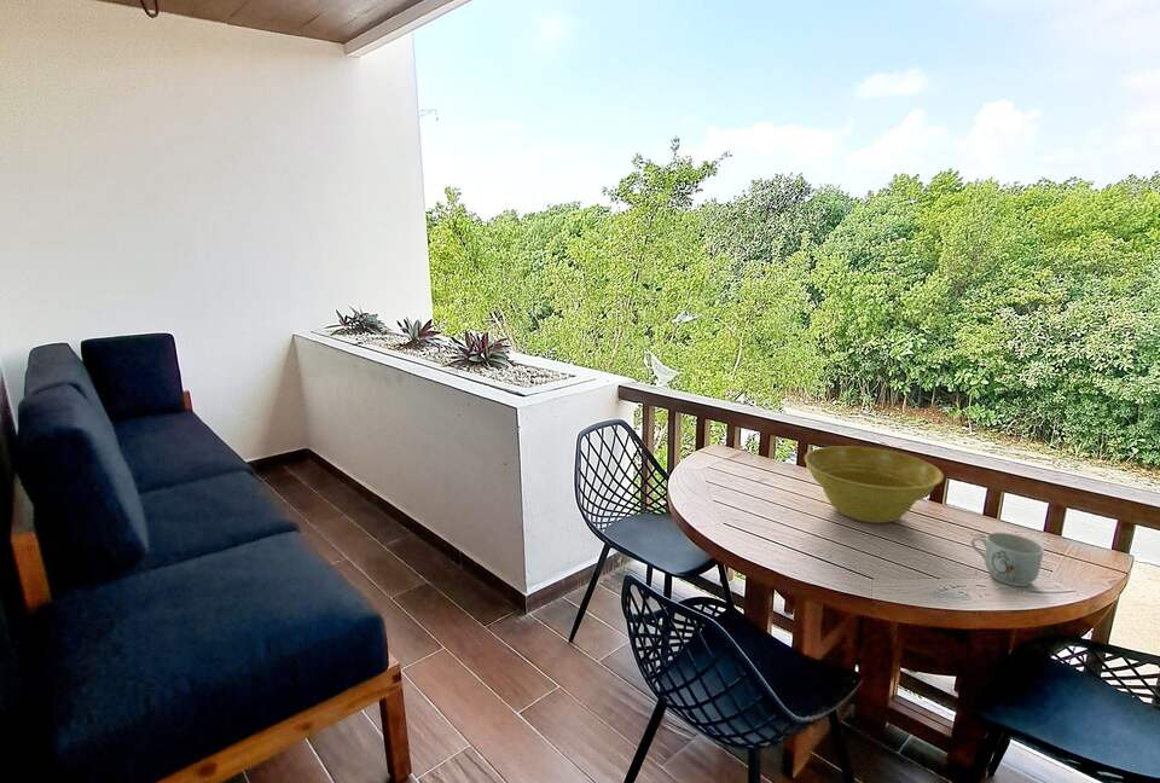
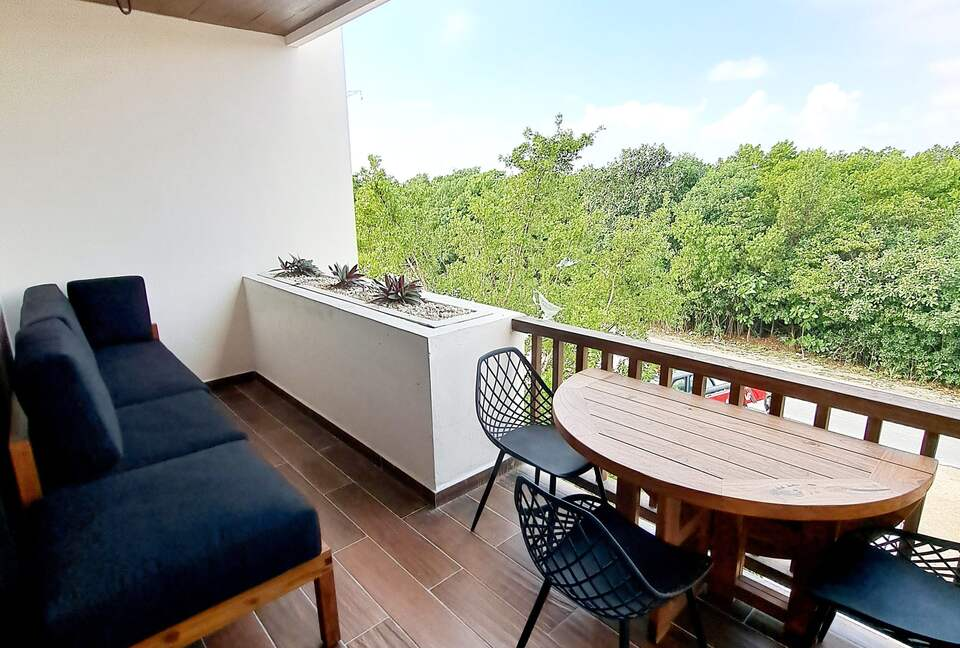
- planter bowl [804,445,945,524]
- mug [970,532,1045,587]
